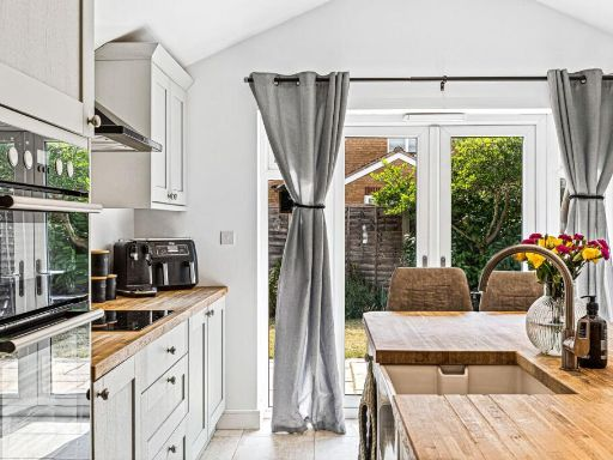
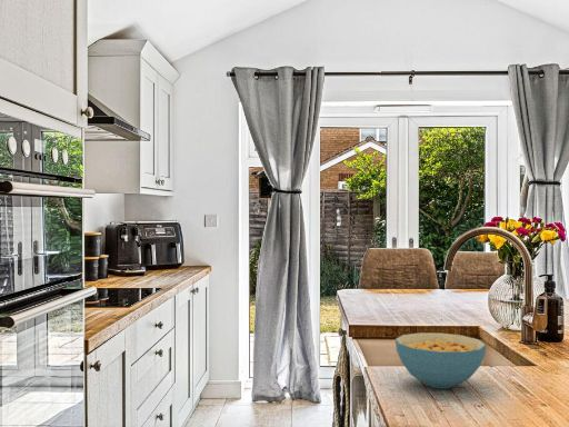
+ cereal bowl [395,331,487,389]
